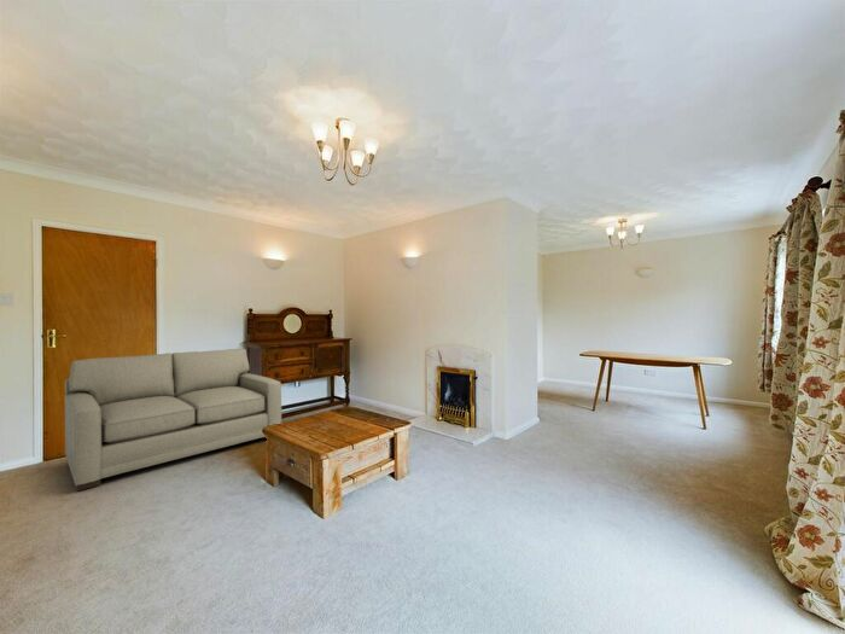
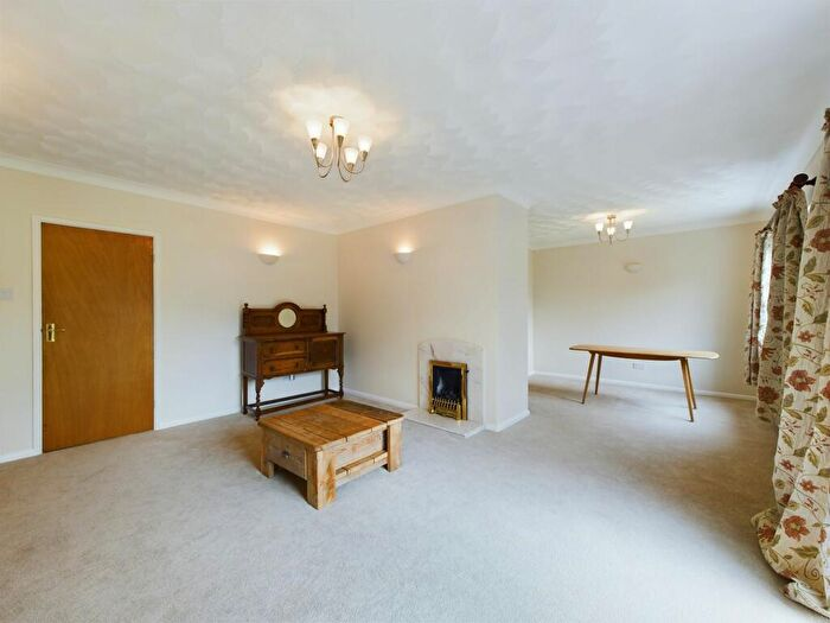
- sofa [64,348,282,492]
